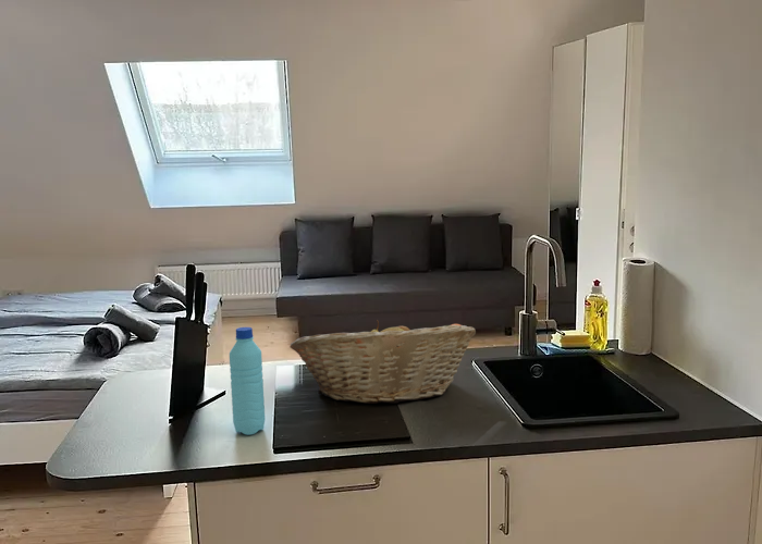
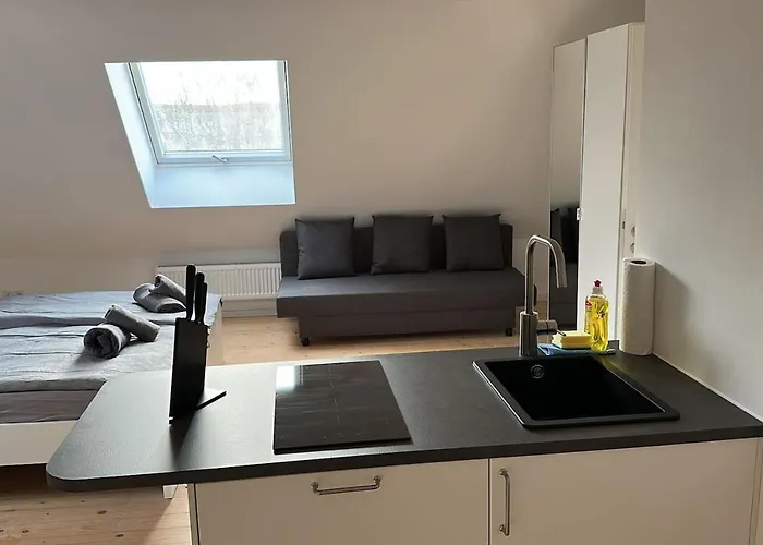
- water bottle [229,326,266,436]
- fruit basket [288,319,477,405]
